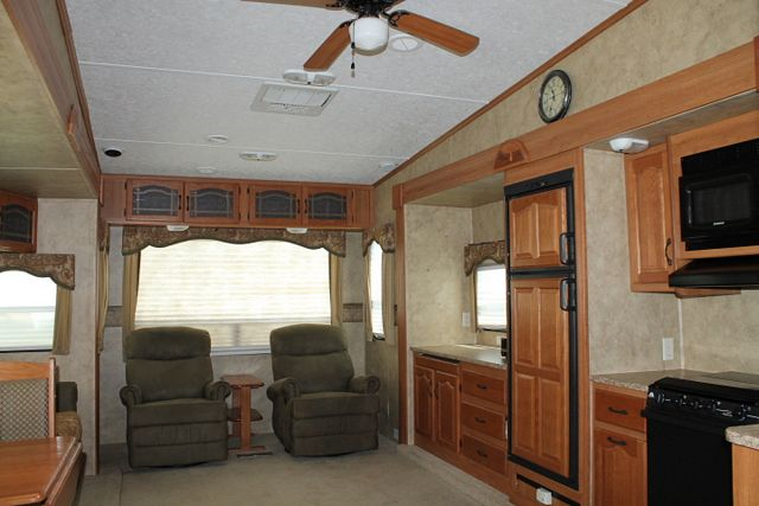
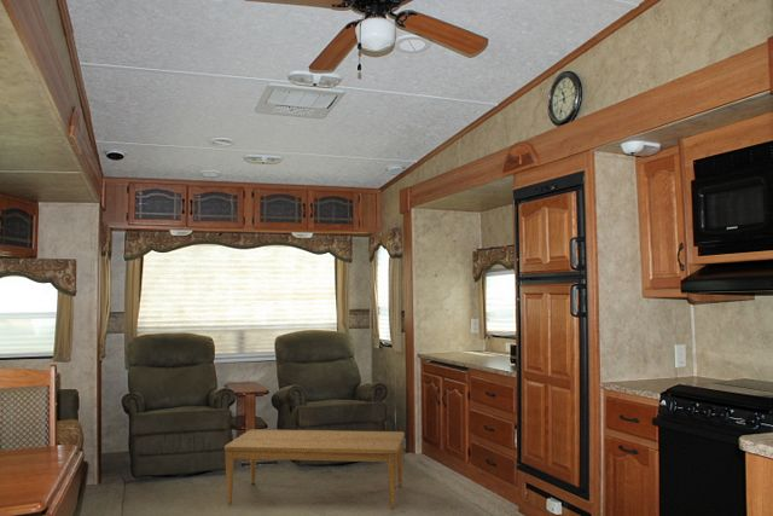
+ coffee table [223,428,406,511]
